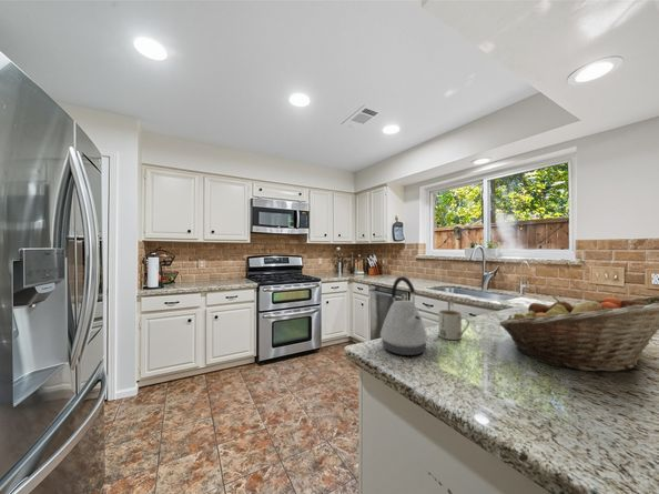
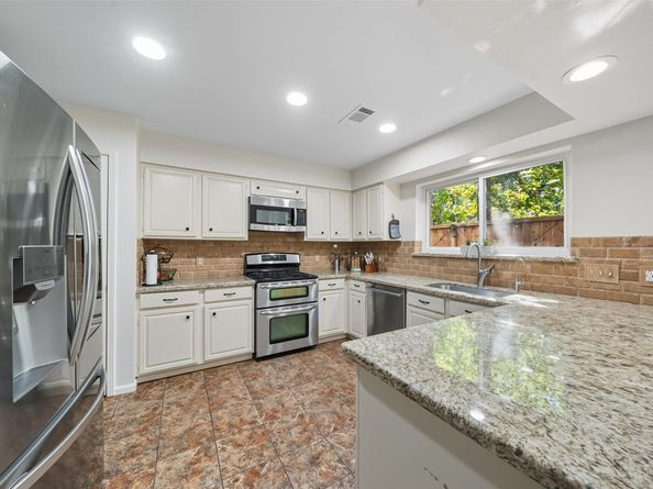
- mug [437,309,470,341]
- kettle [379,275,429,356]
- fruit basket [498,294,659,373]
